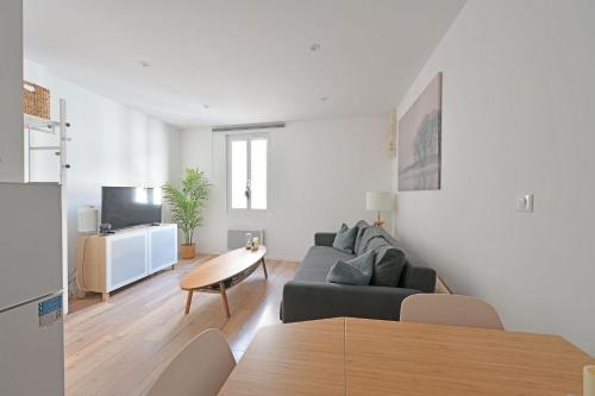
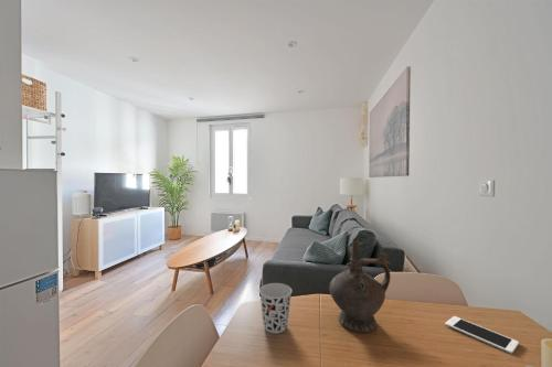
+ ceremonial vessel [328,238,392,334]
+ cup [258,282,293,334]
+ cell phone [444,315,520,355]
